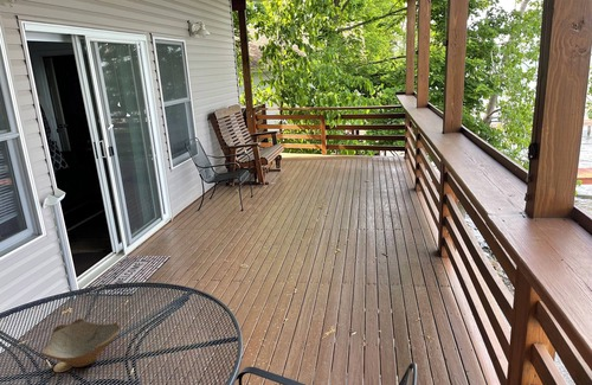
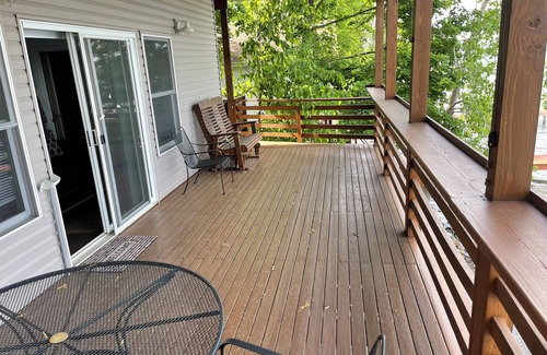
- bowl [39,317,121,368]
